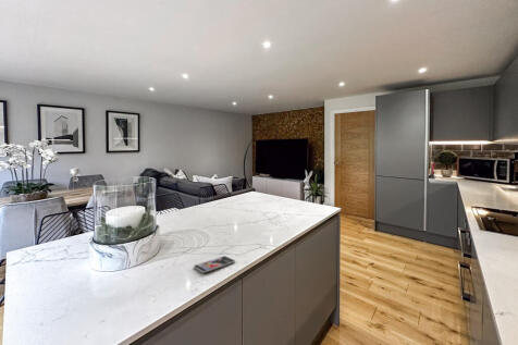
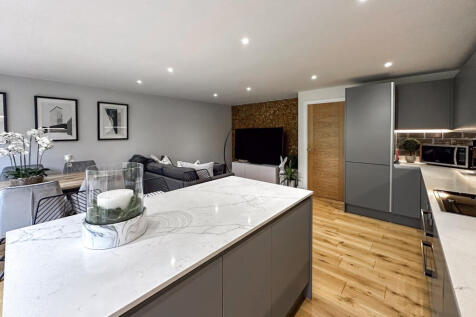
- smartphone [193,255,236,274]
